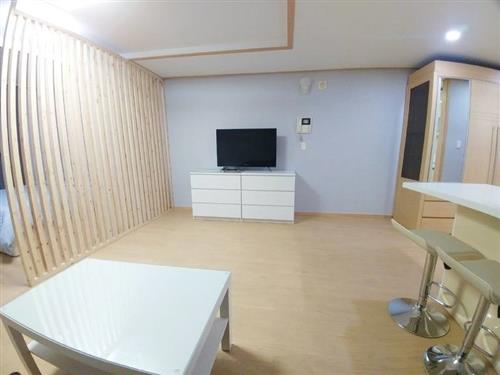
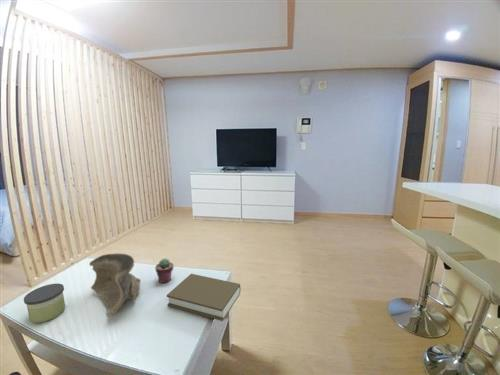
+ book [166,273,242,322]
+ decorative bowl [88,253,142,318]
+ candle [23,283,66,324]
+ potted succulent [154,257,174,284]
